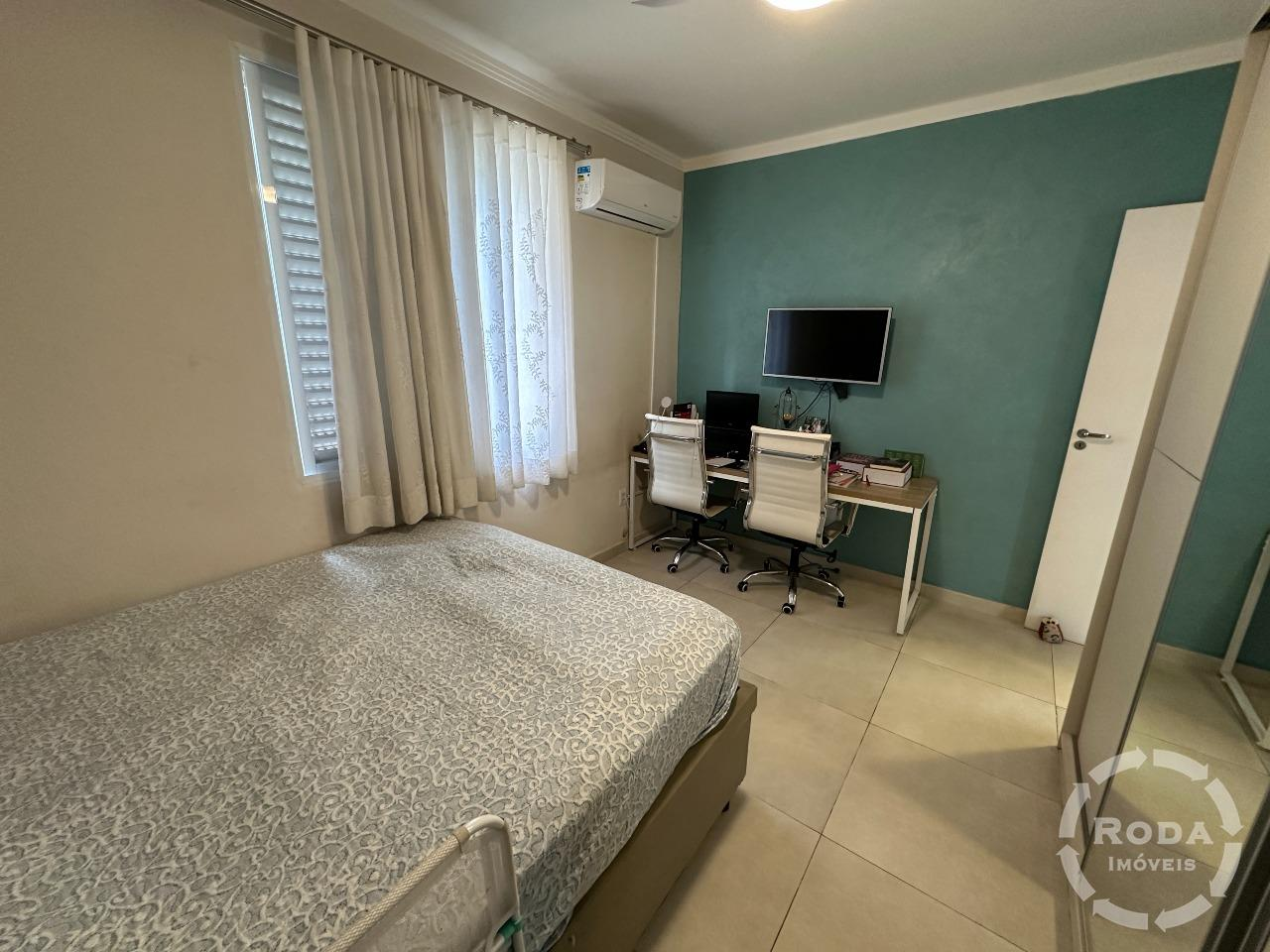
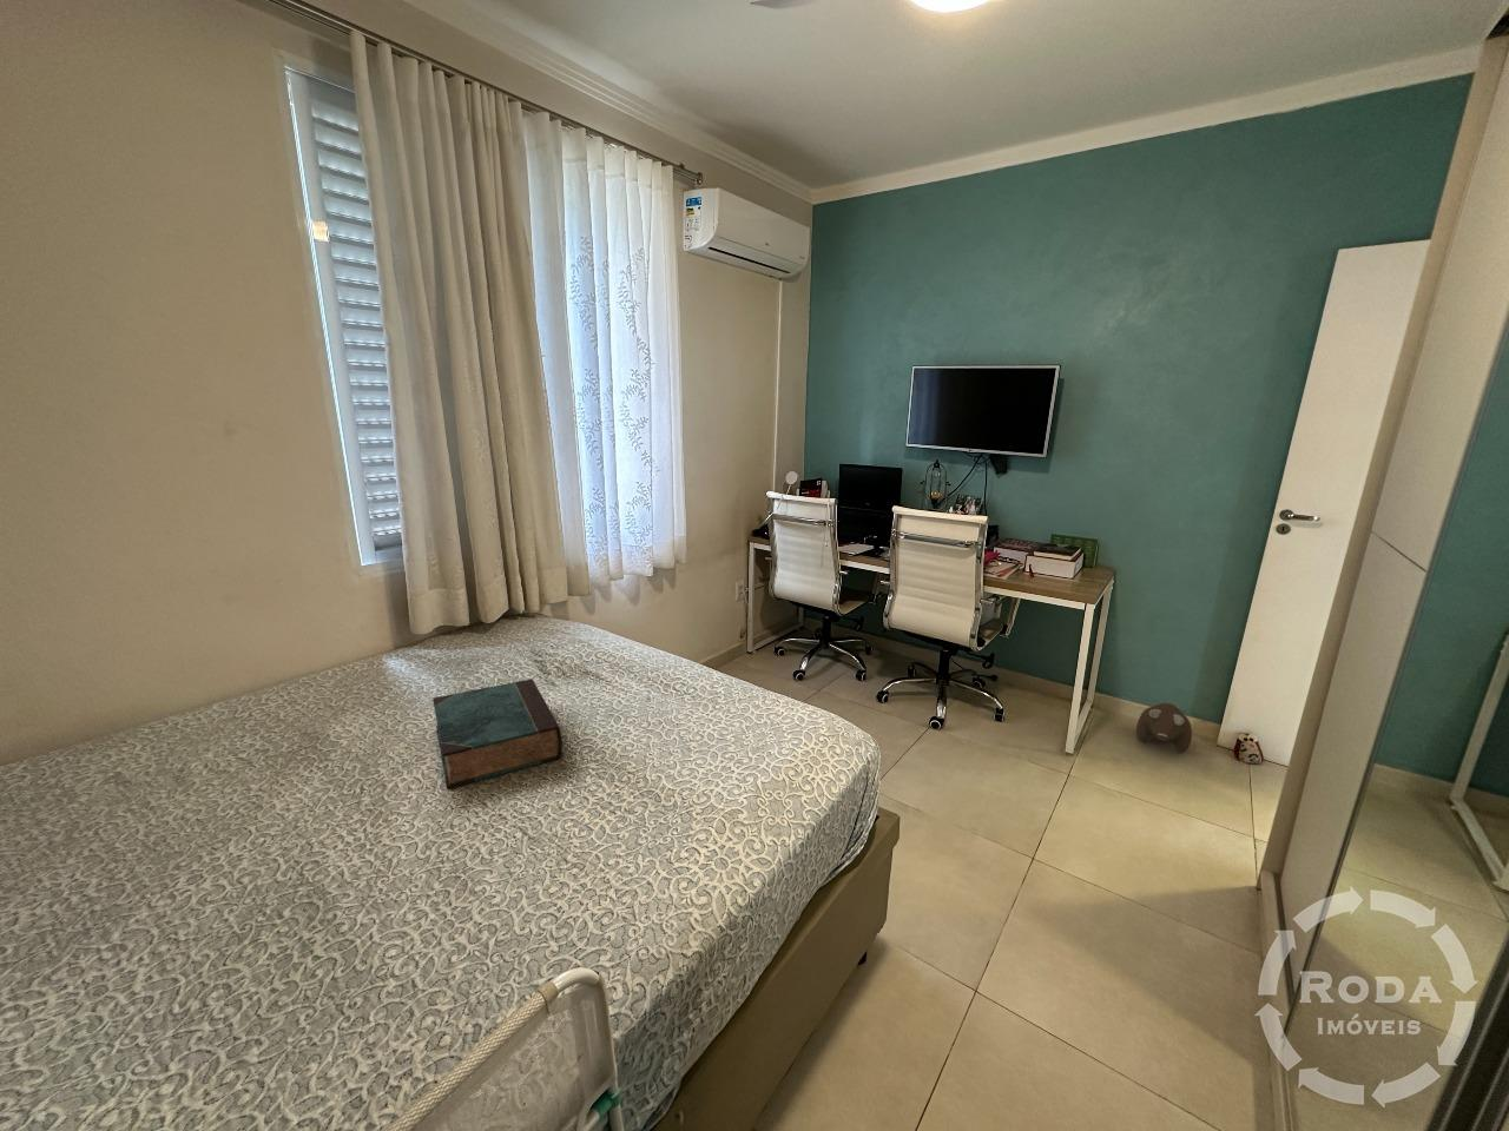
+ book [431,677,563,789]
+ plush toy [1135,702,1193,754]
